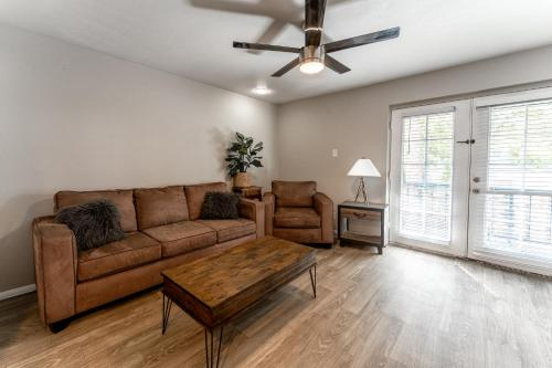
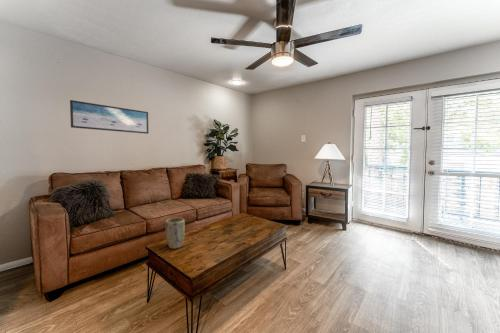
+ plant pot [164,217,186,250]
+ wall art [69,99,150,135]
